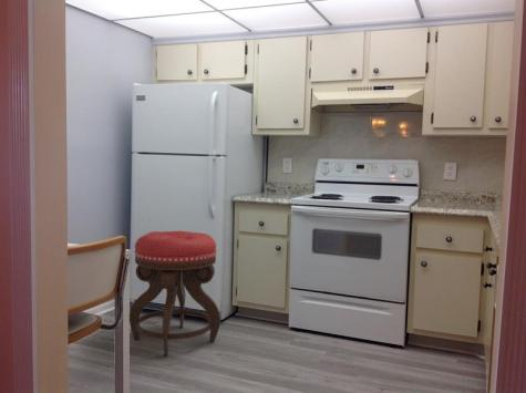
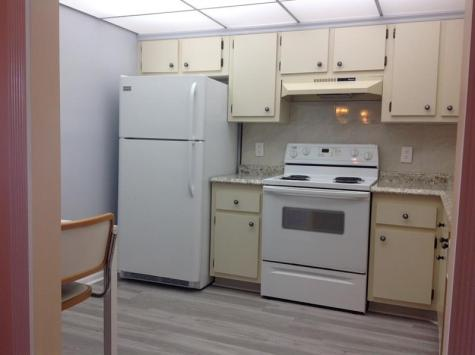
- stool [128,230,221,358]
